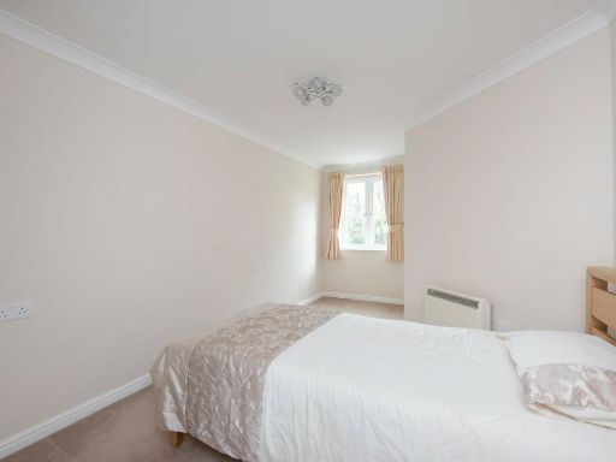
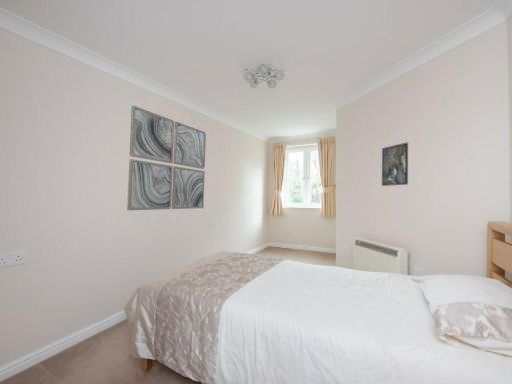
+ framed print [381,142,409,187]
+ wall art [126,105,207,211]
